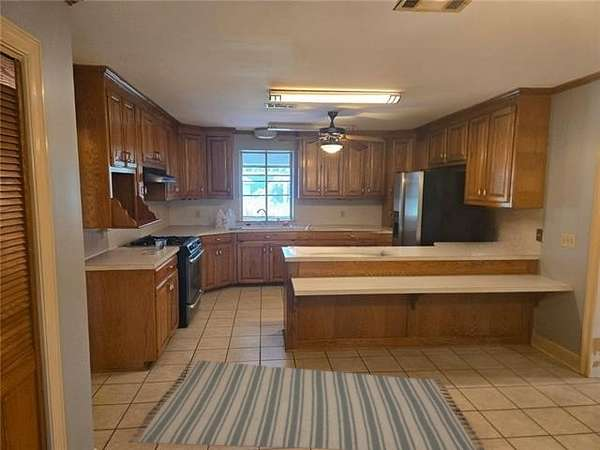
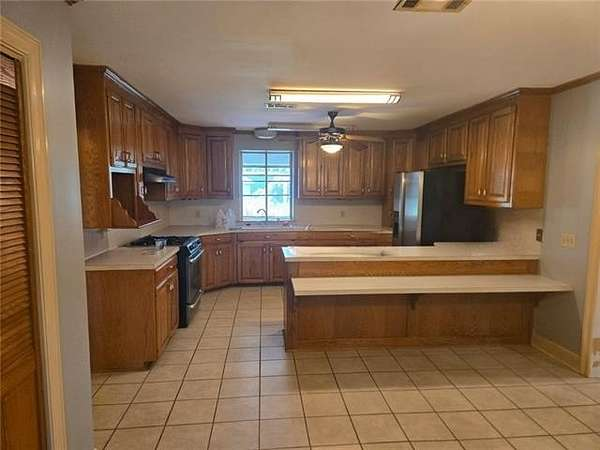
- rug [127,353,486,450]
